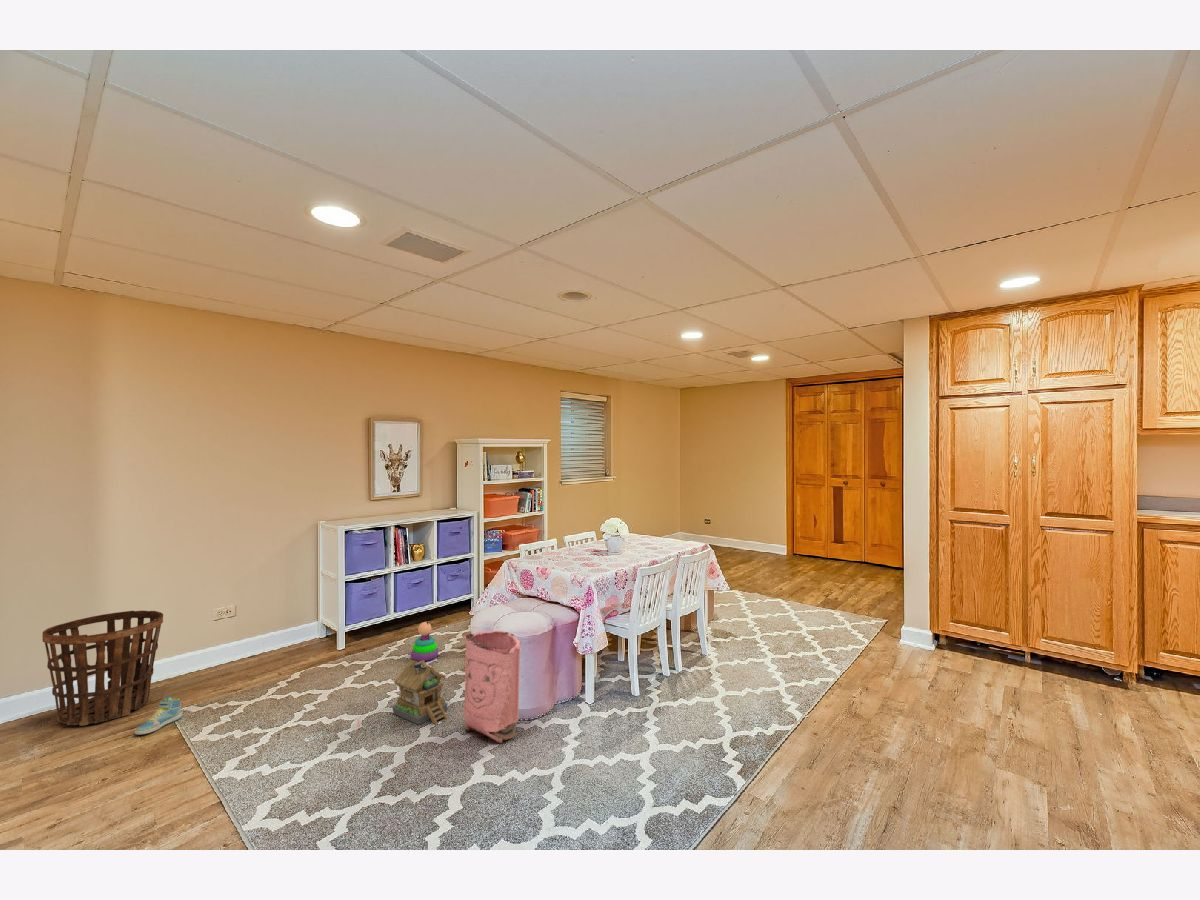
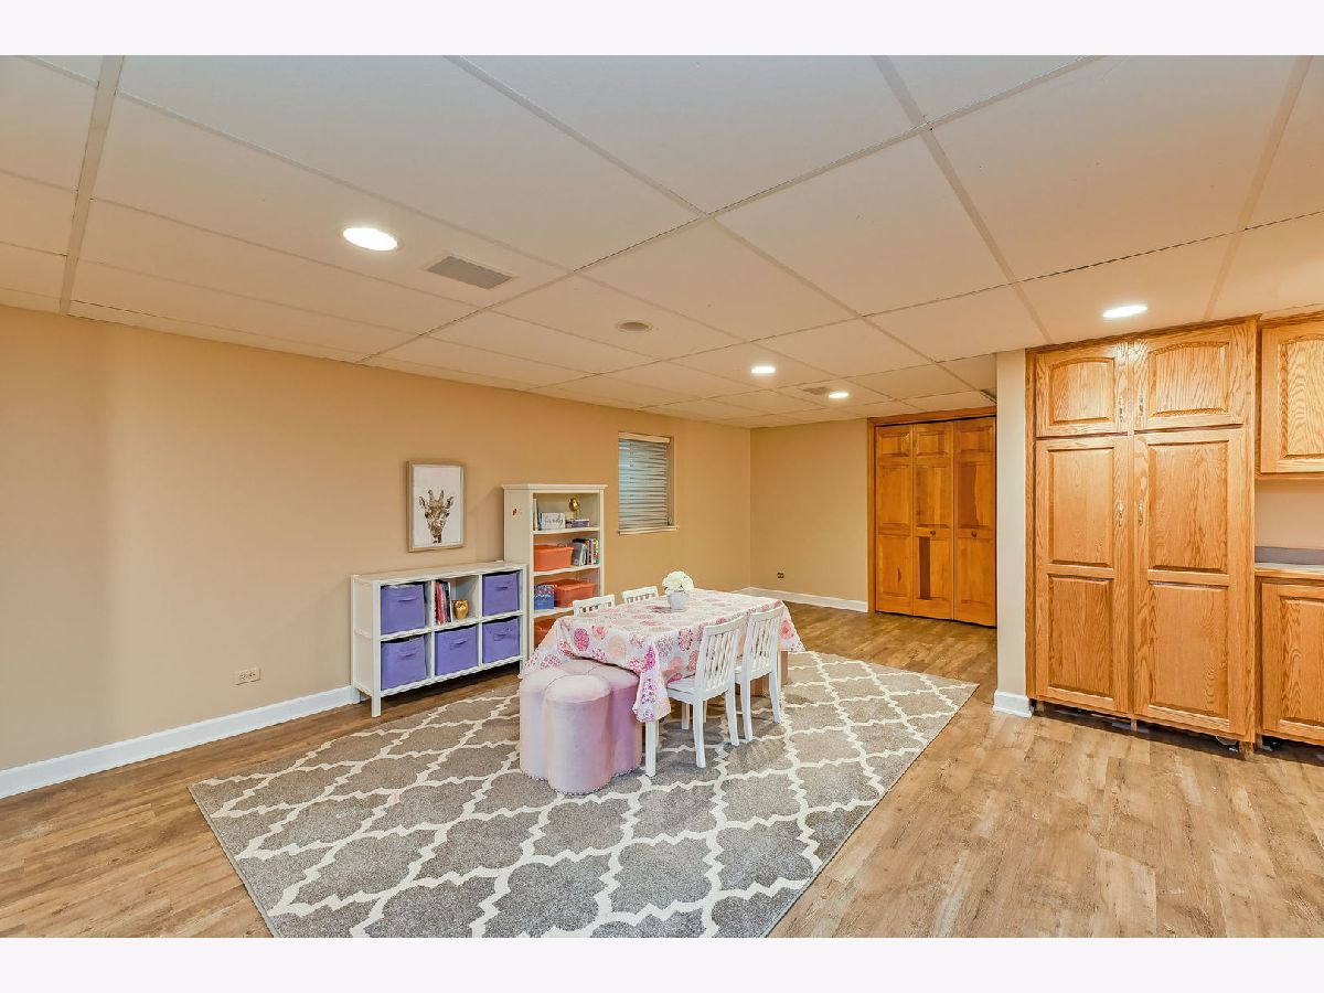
- stacking toy [409,621,439,662]
- toy house [391,658,449,726]
- basket [41,610,164,726]
- bag [462,630,522,744]
- sneaker [134,695,183,736]
